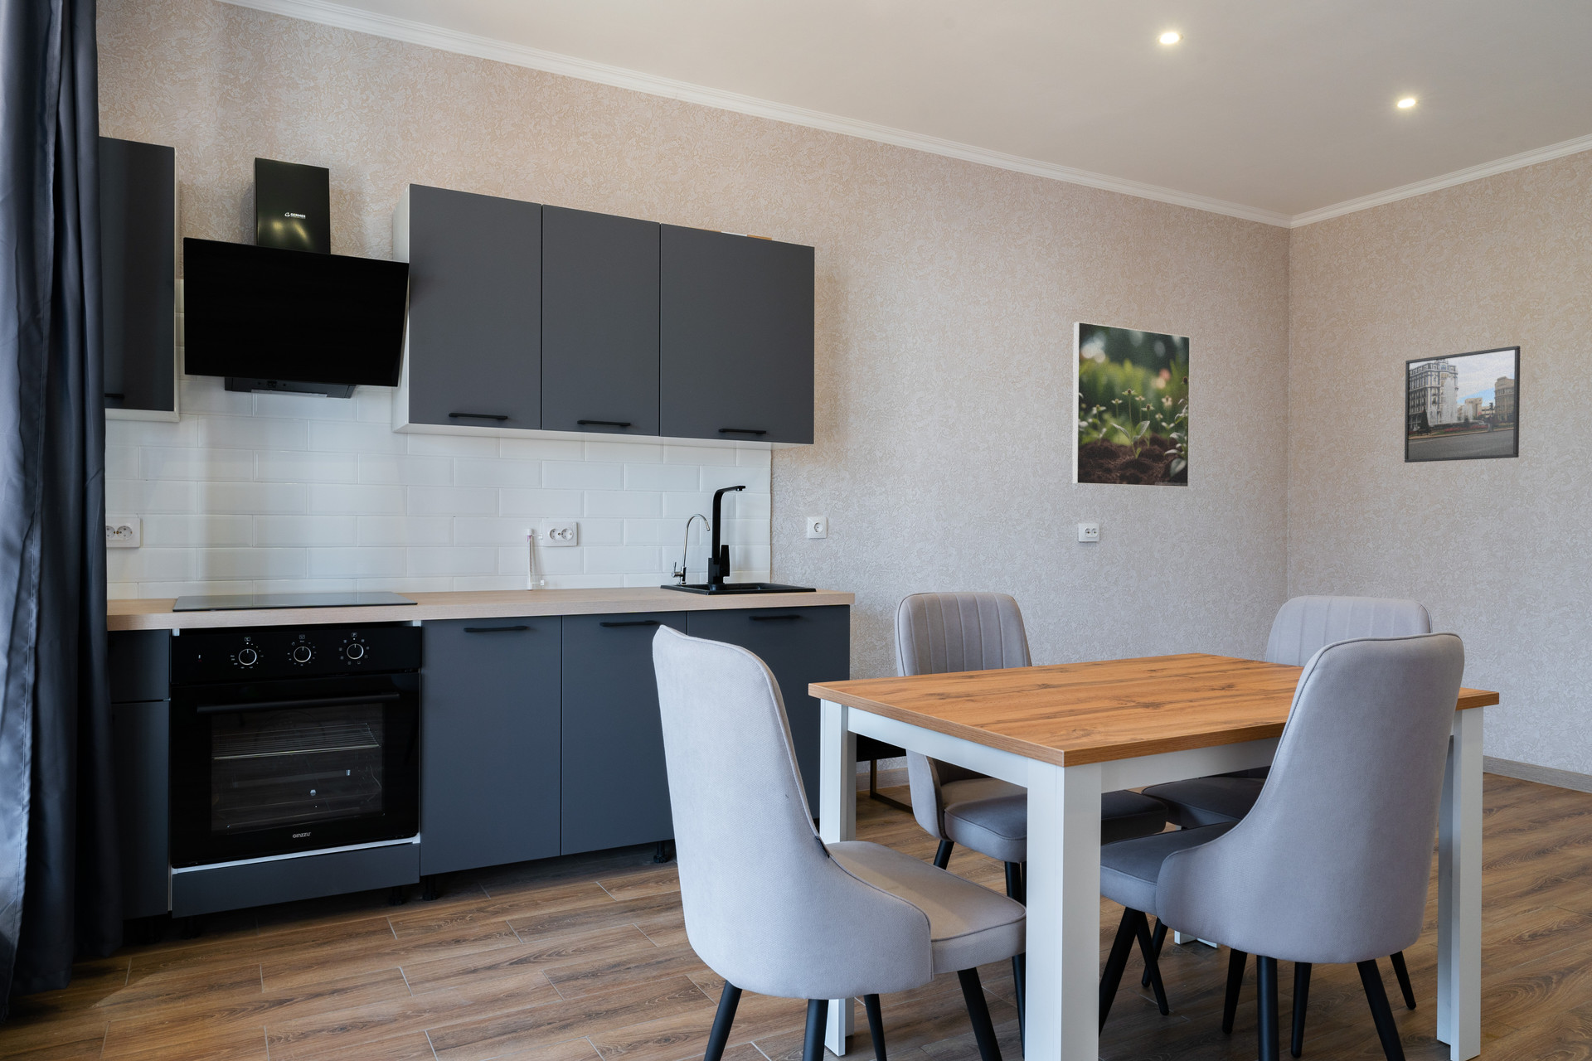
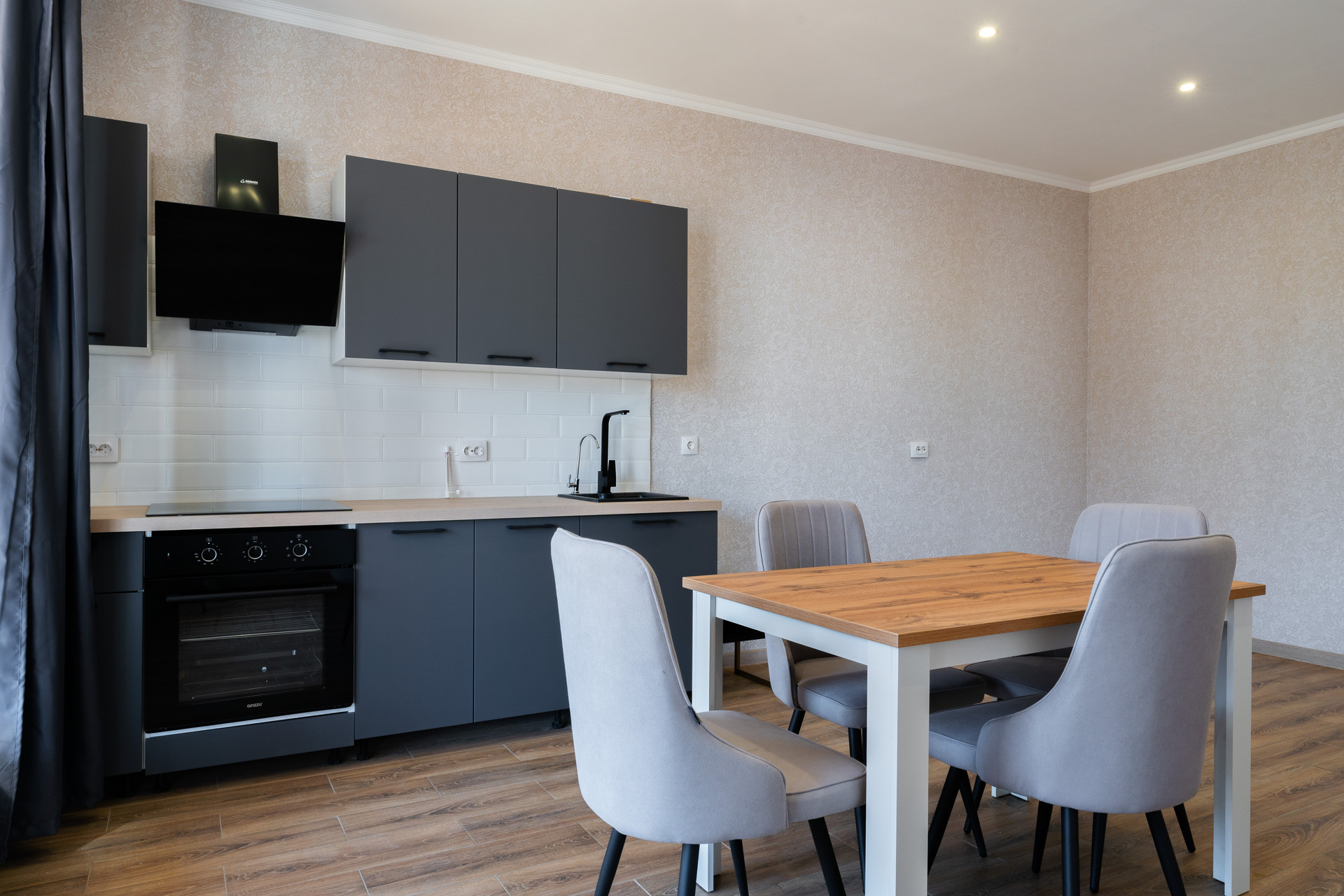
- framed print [1404,345,1522,463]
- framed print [1071,321,1190,488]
